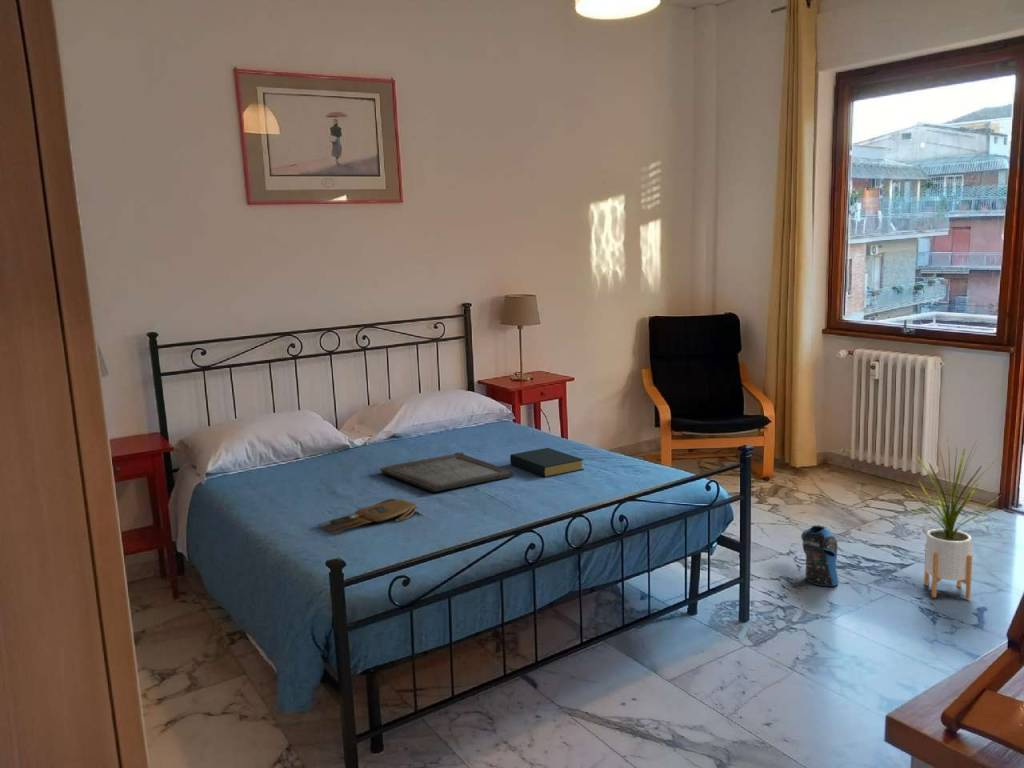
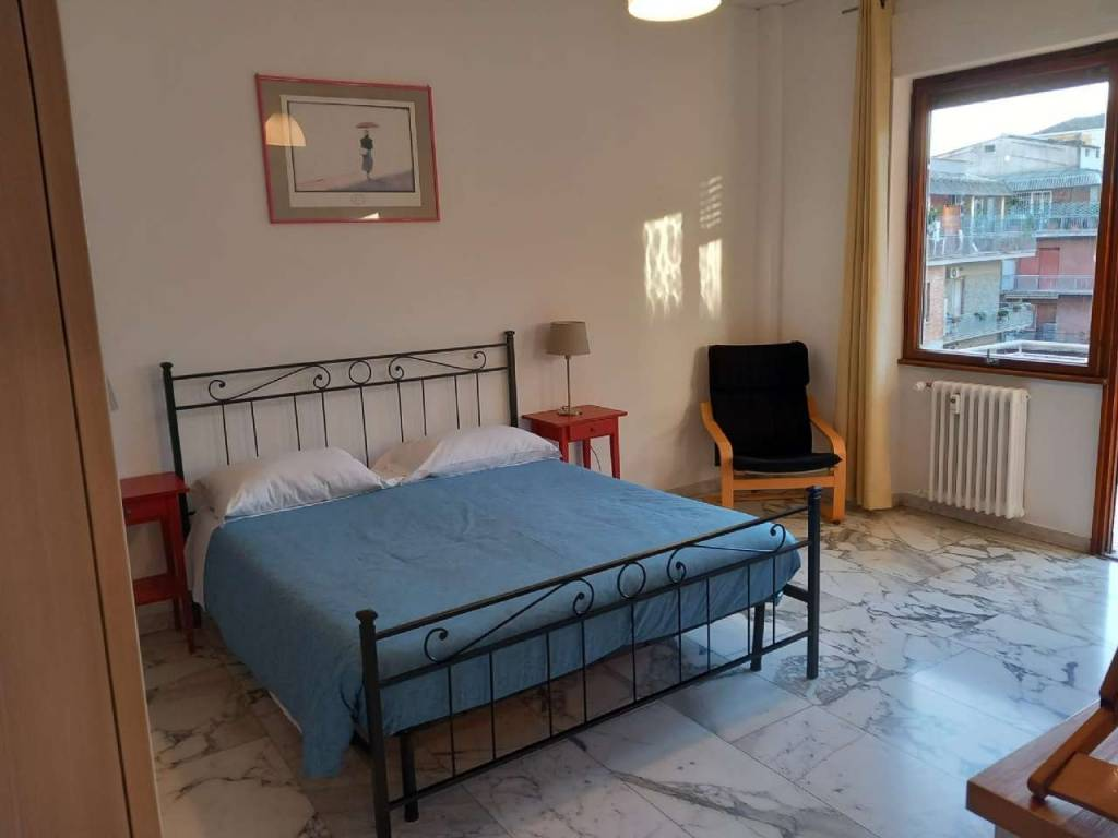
- shoulder bag [317,498,419,535]
- hardback book [509,447,585,478]
- house plant [905,436,1001,601]
- shirt [800,525,840,587]
- serving tray [379,451,516,493]
